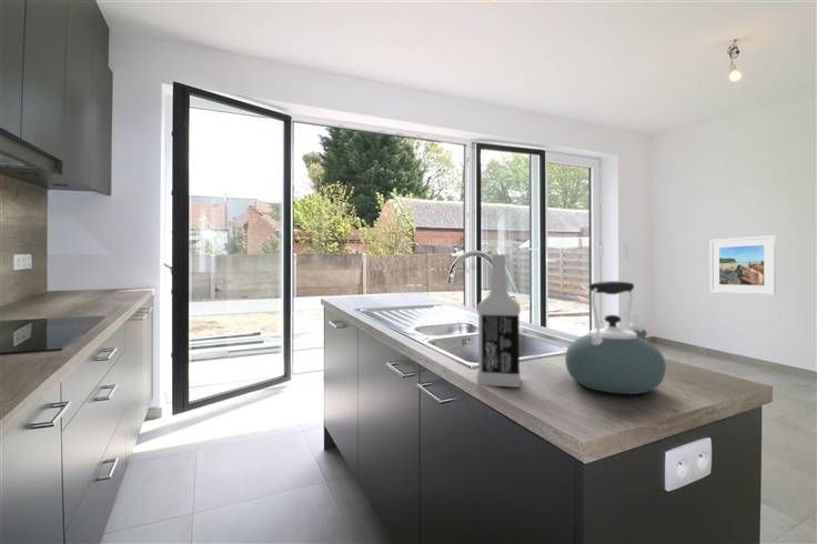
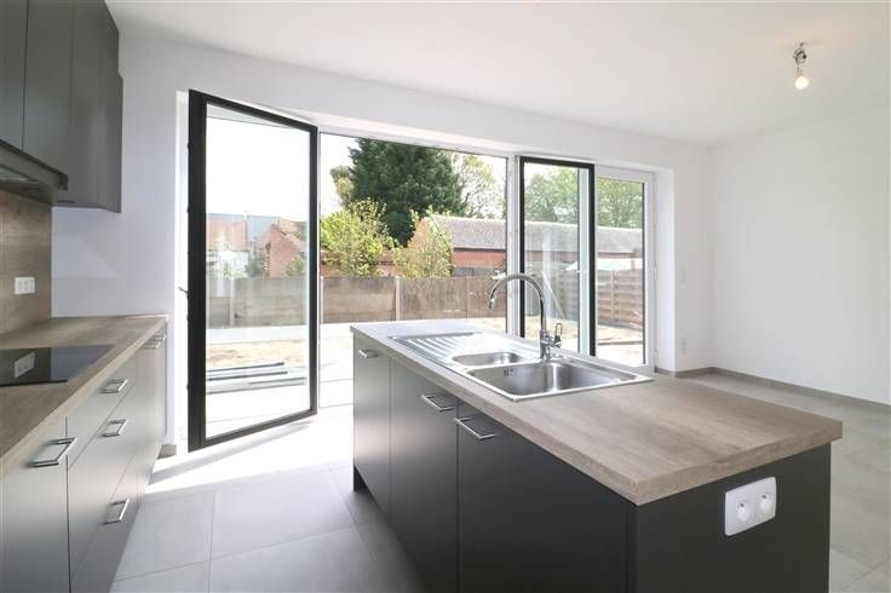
- kettle [564,280,667,395]
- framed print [709,234,777,295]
- vodka [476,253,522,389]
